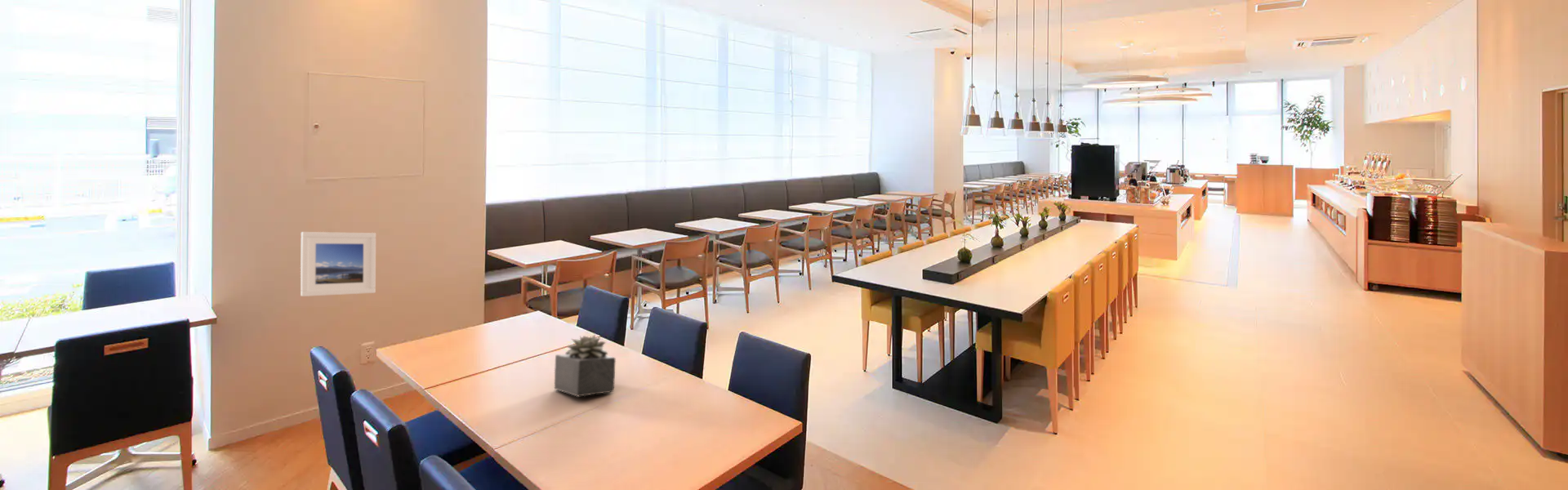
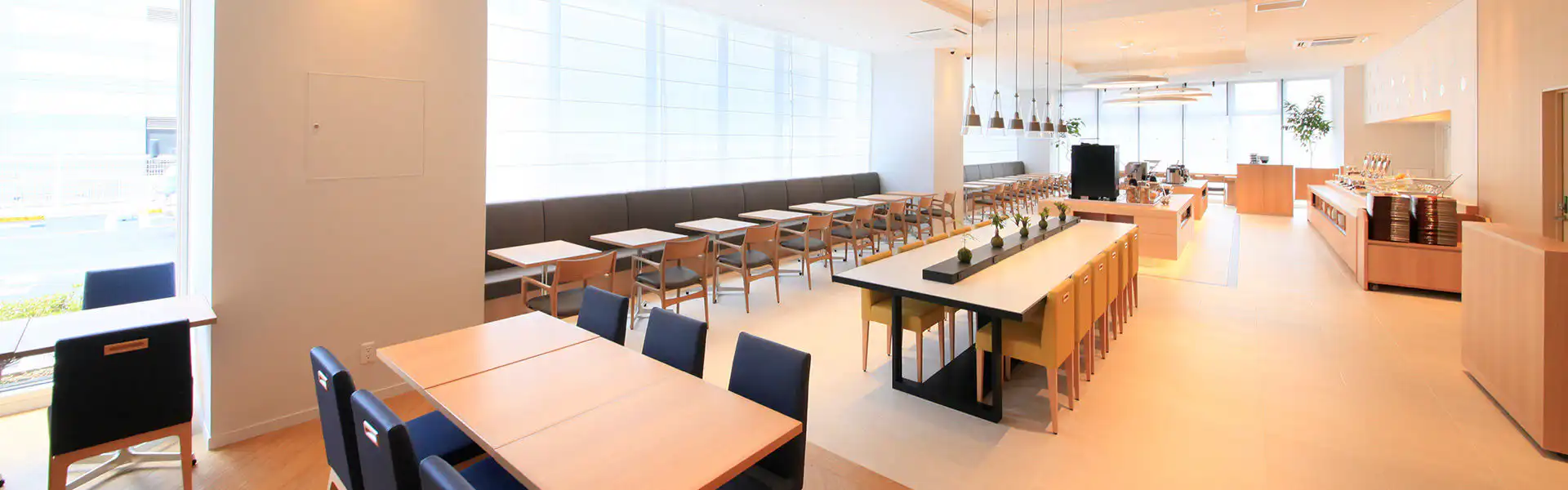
- succulent plant [554,334,617,398]
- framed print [300,231,376,297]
